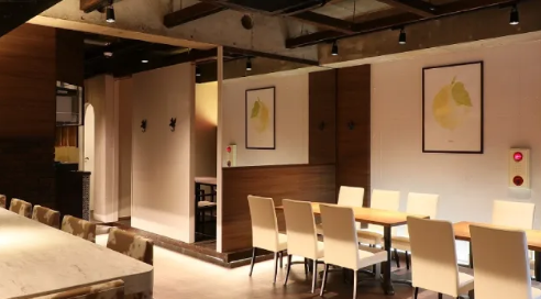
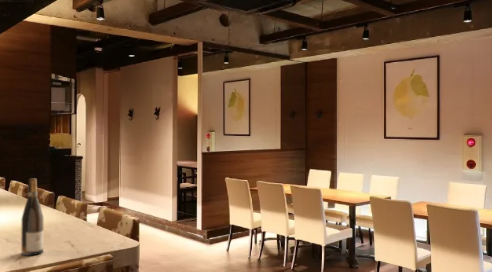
+ wine bottle [21,178,44,256]
